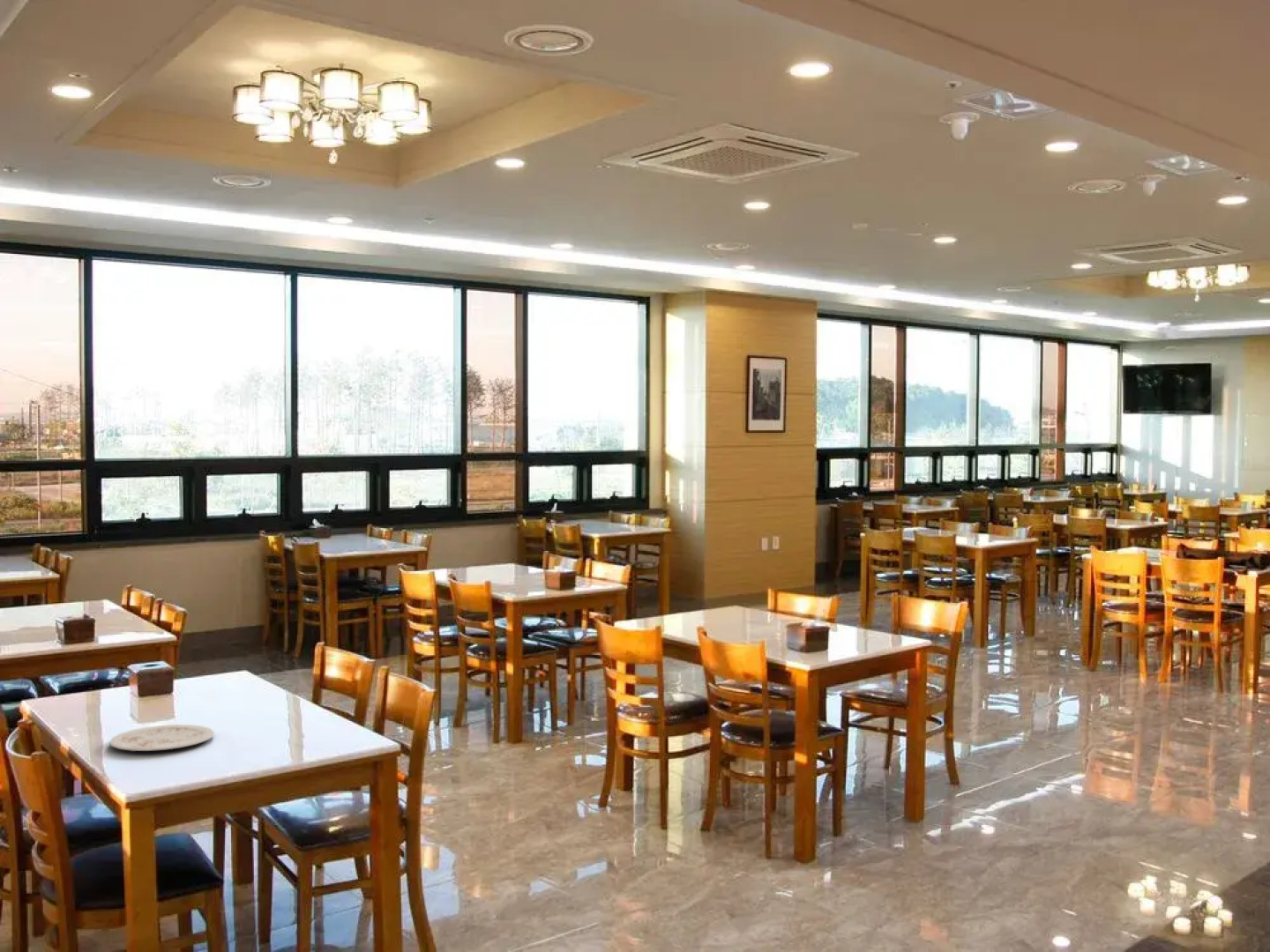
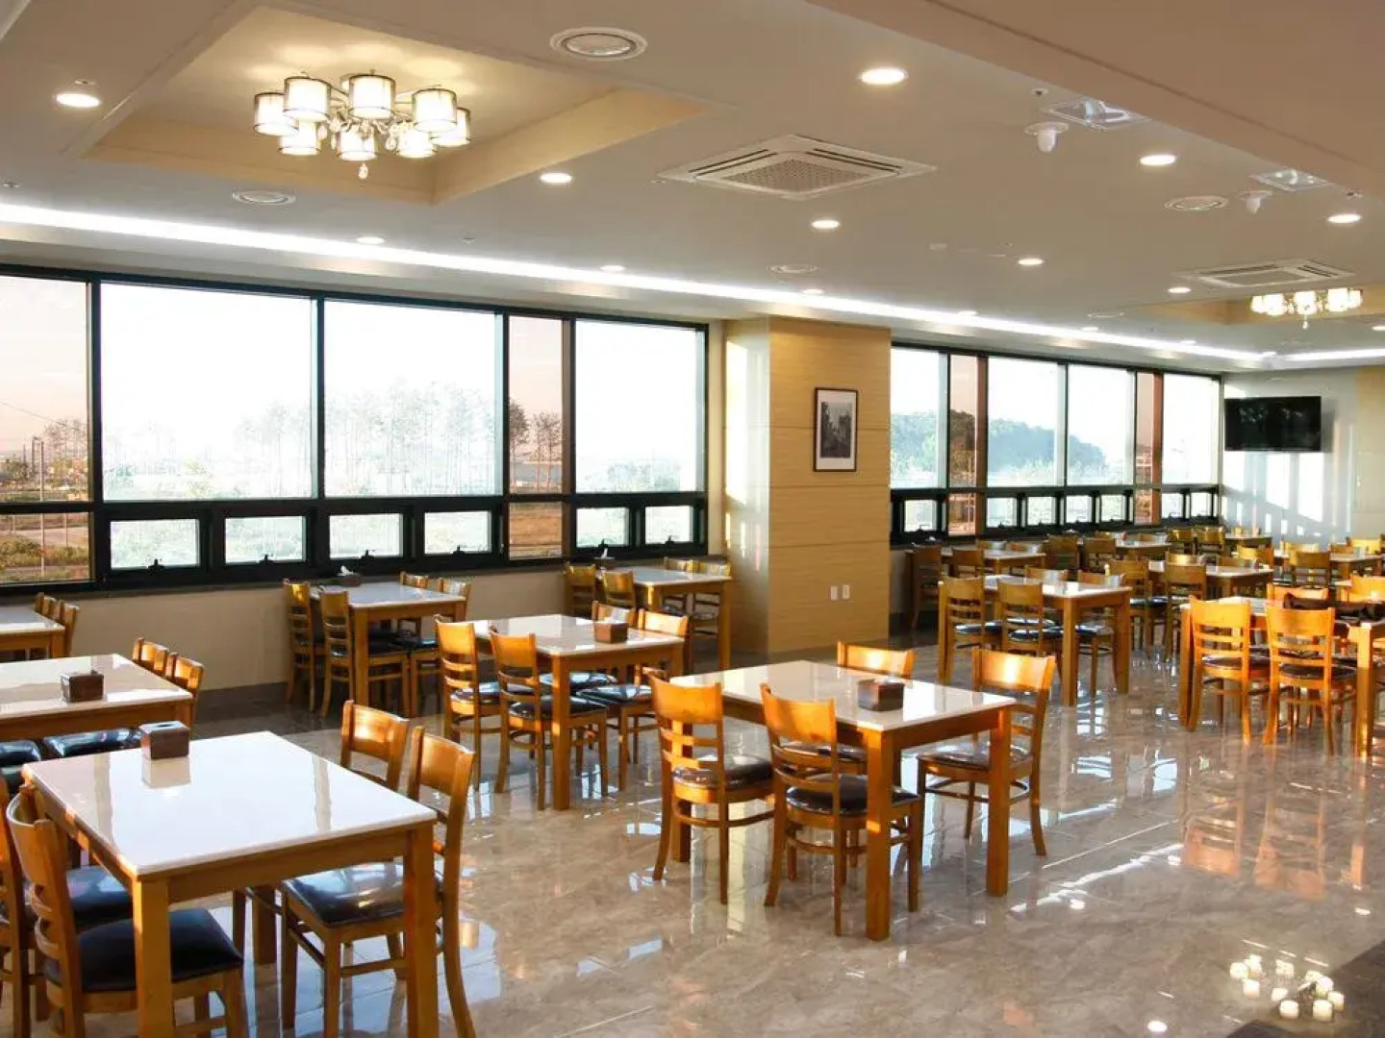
- plate [108,724,215,752]
